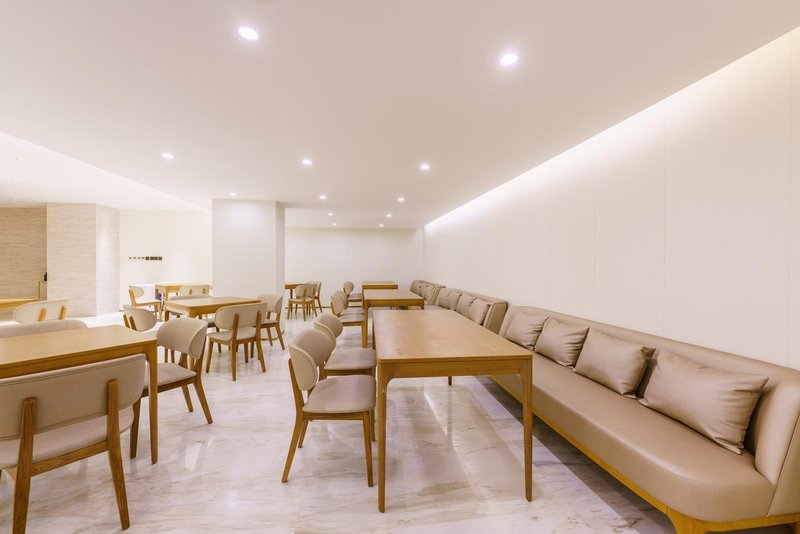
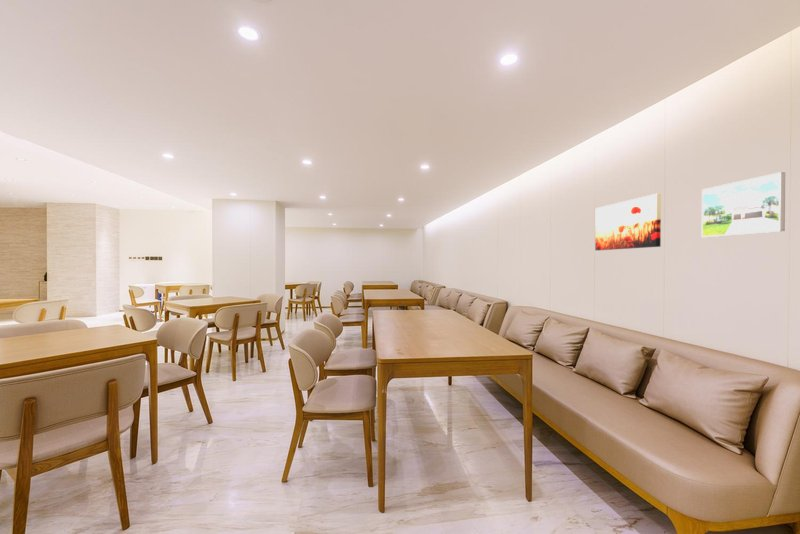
+ wall art [594,193,662,251]
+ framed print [701,171,786,238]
